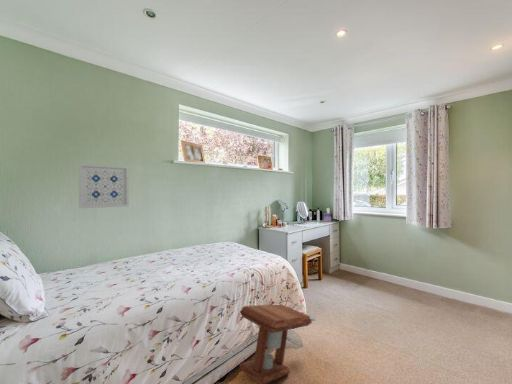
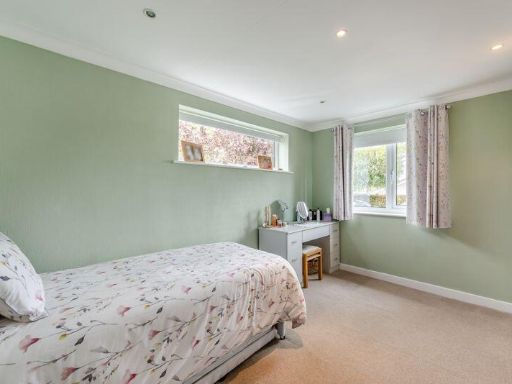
- wall art [78,162,130,209]
- side table [239,303,316,384]
